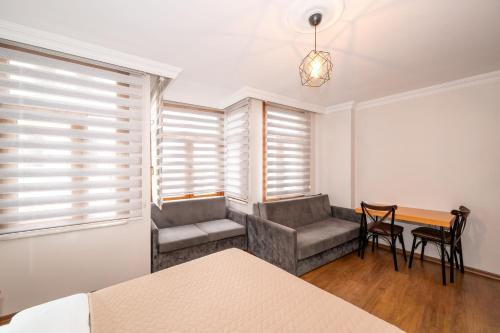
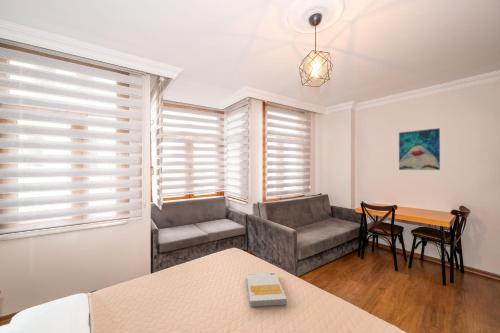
+ wall art [398,127,441,171]
+ book [246,271,288,308]
